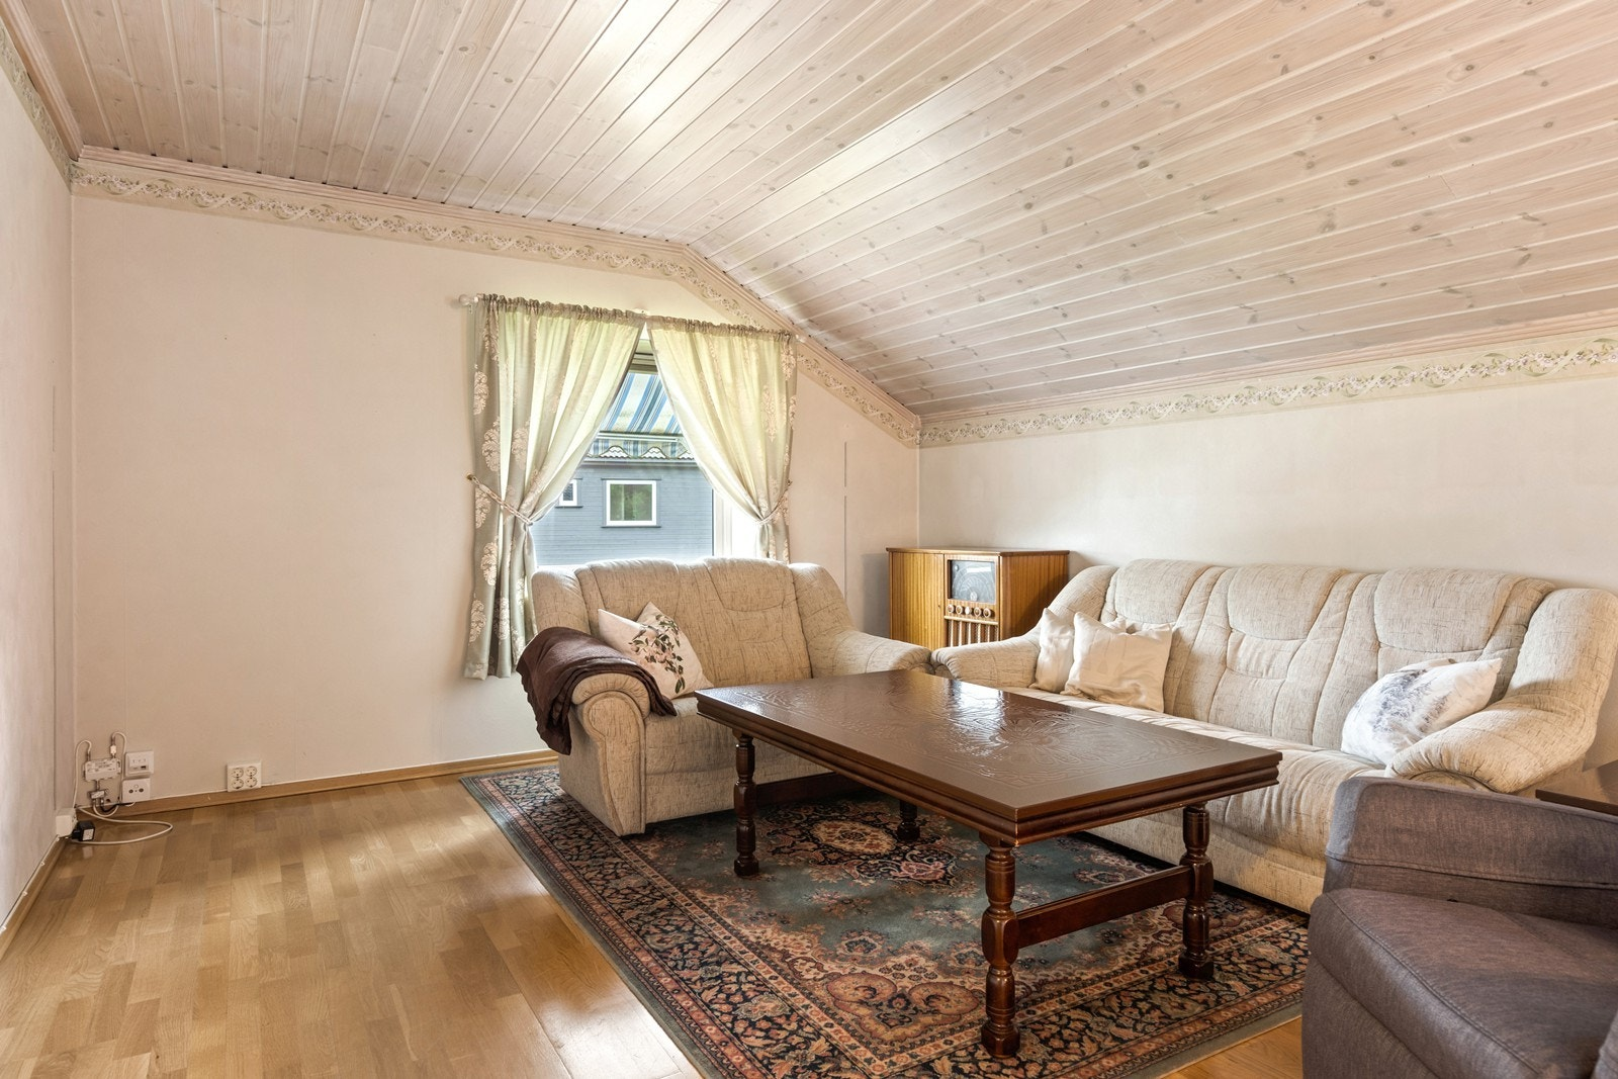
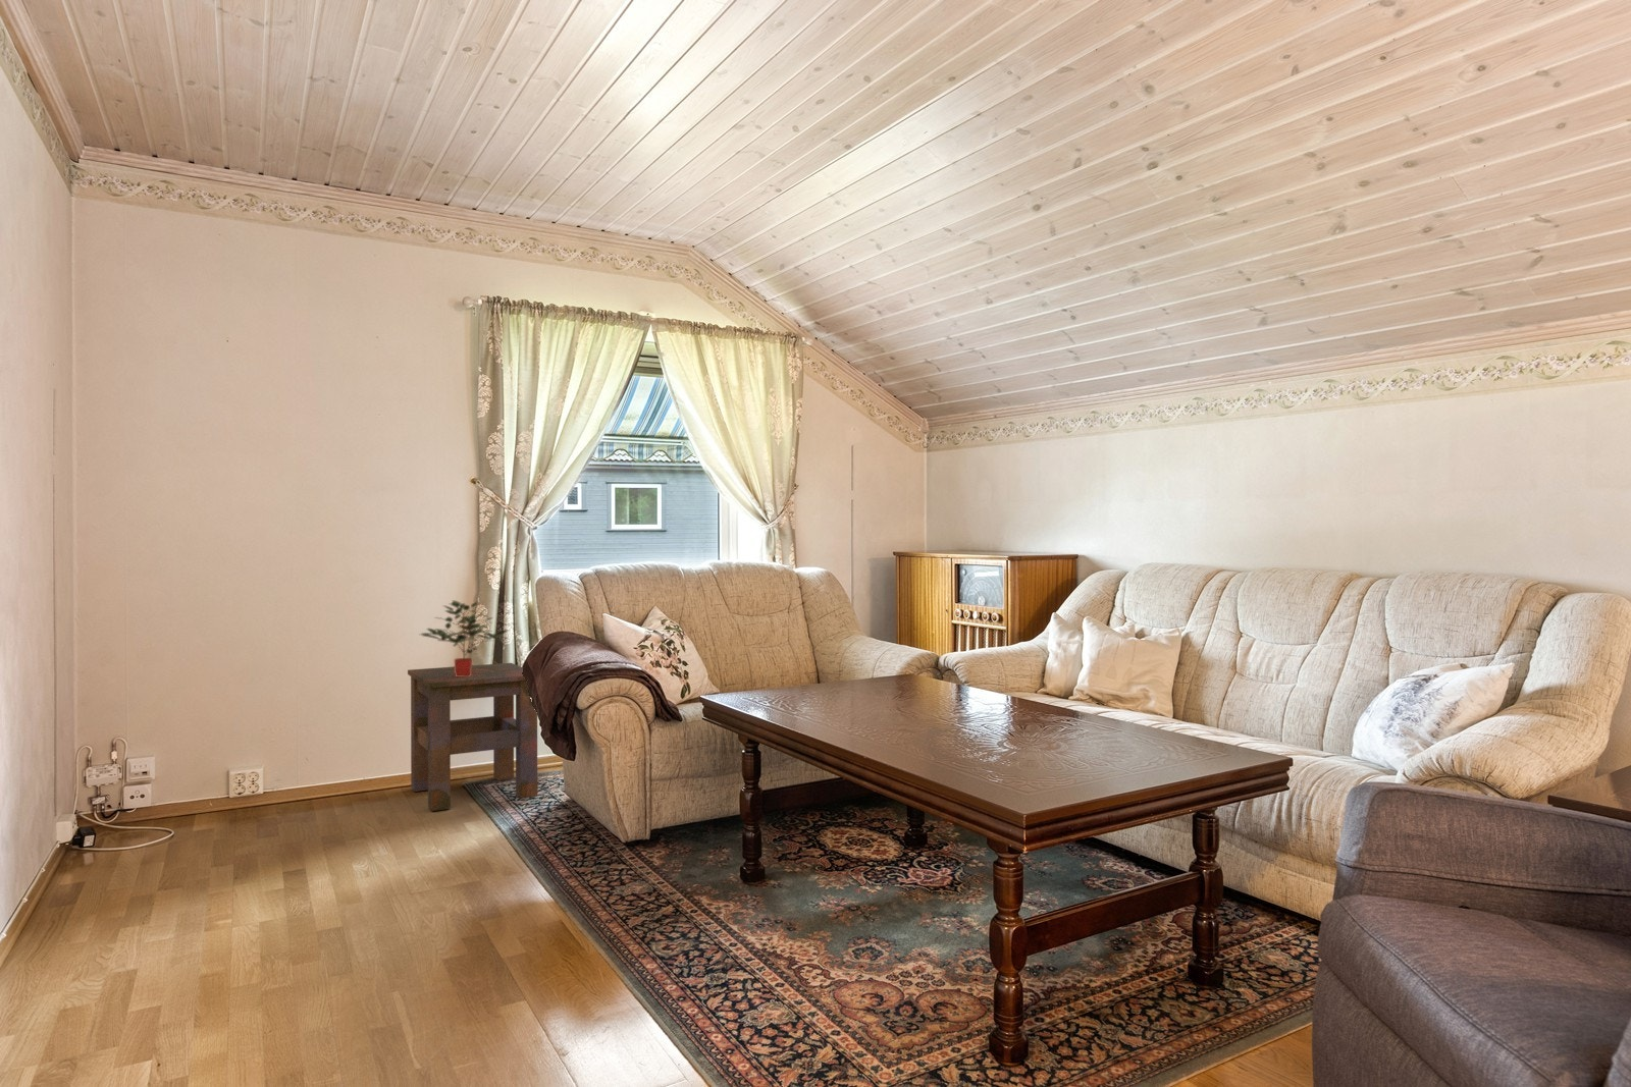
+ potted plant [419,599,510,677]
+ side table [407,662,539,812]
